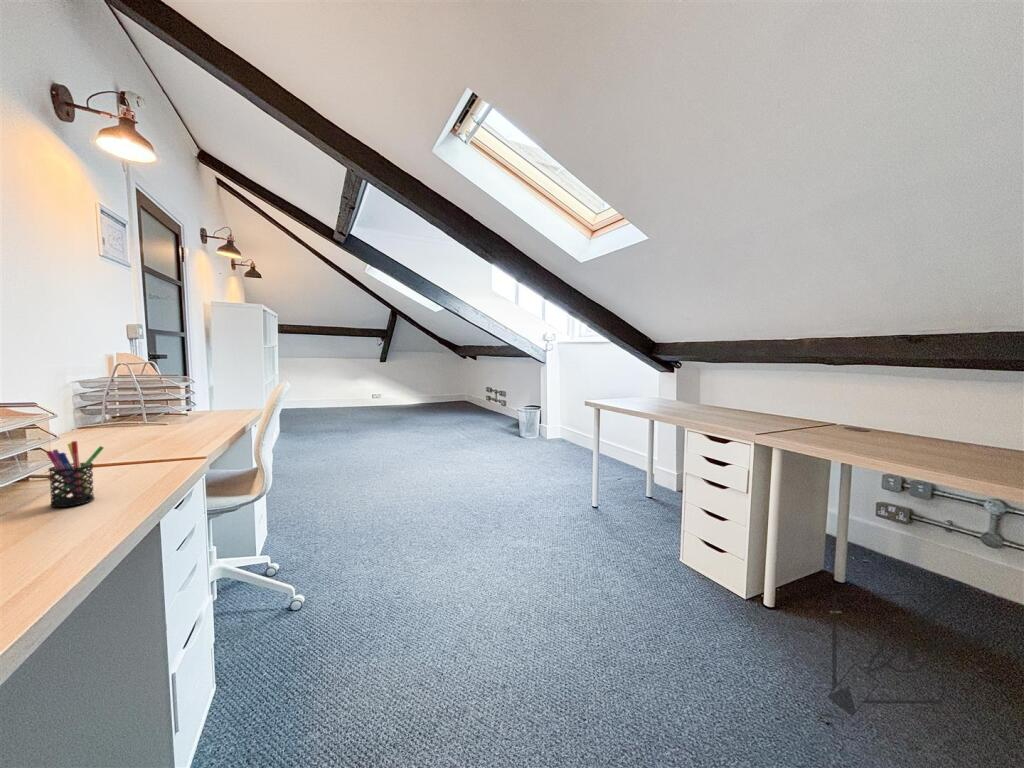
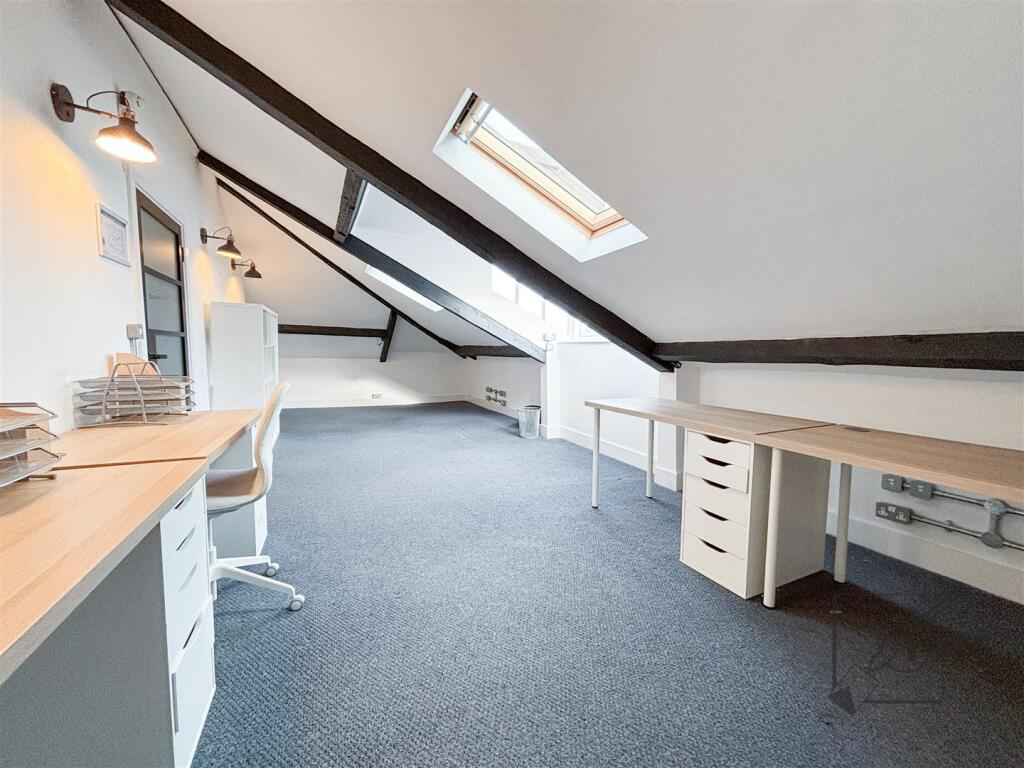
- pen holder [45,440,105,508]
